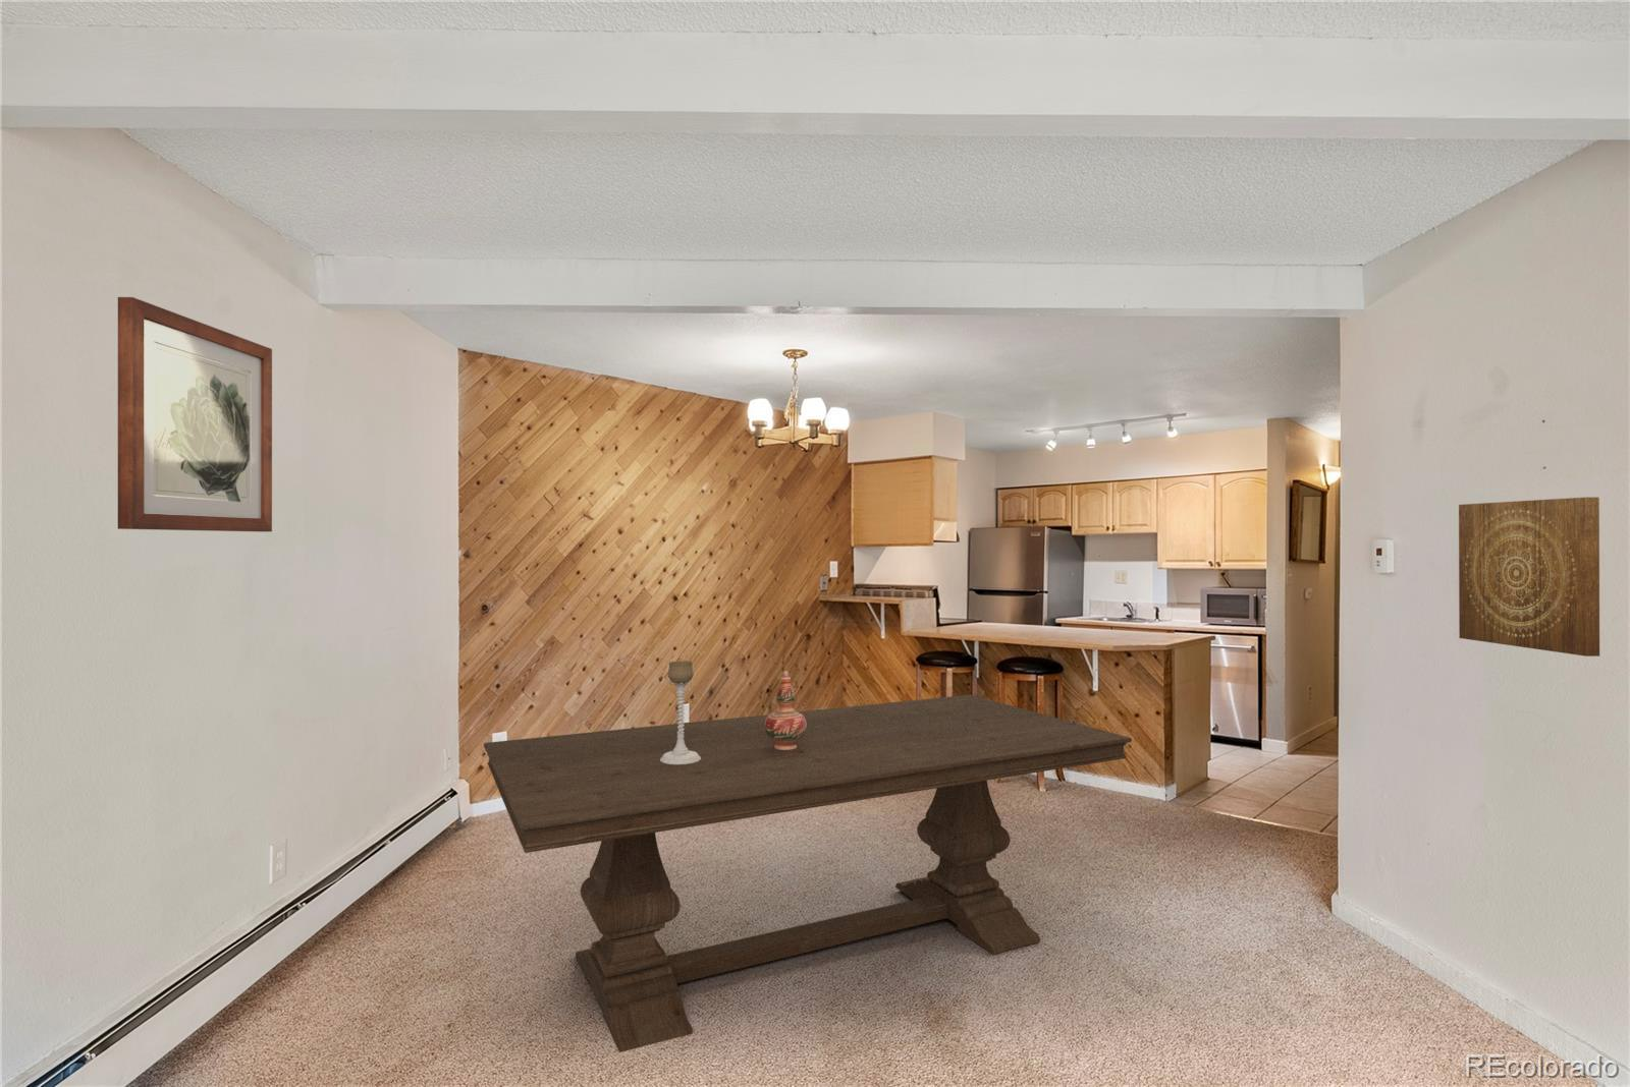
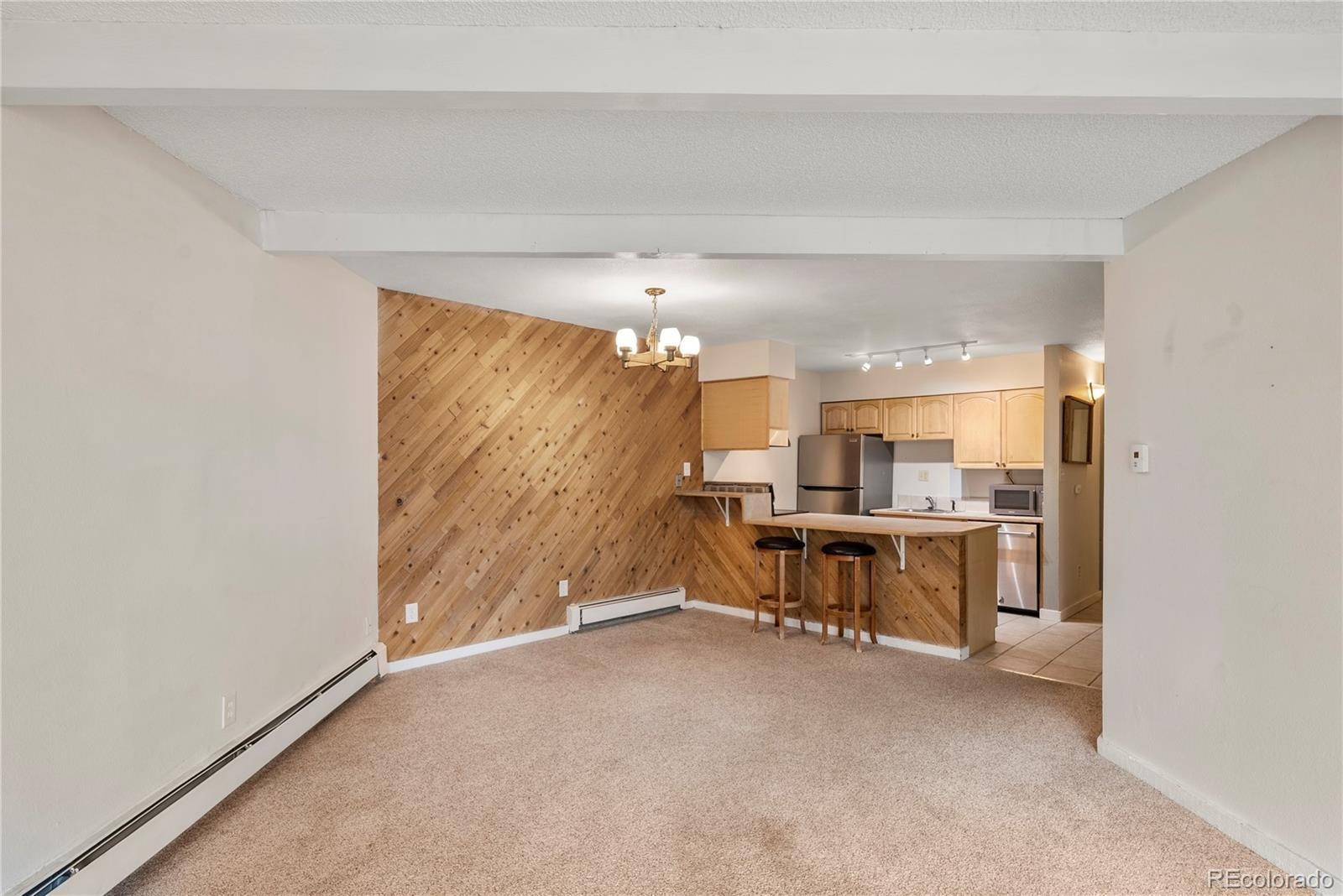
- candle holder [660,660,700,764]
- wall art [1458,496,1601,658]
- wall art [118,296,273,533]
- dining table [483,694,1132,1053]
- decorative vase [765,670,807,750]
